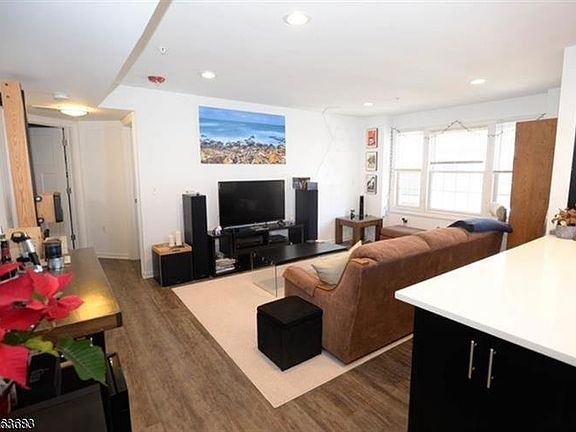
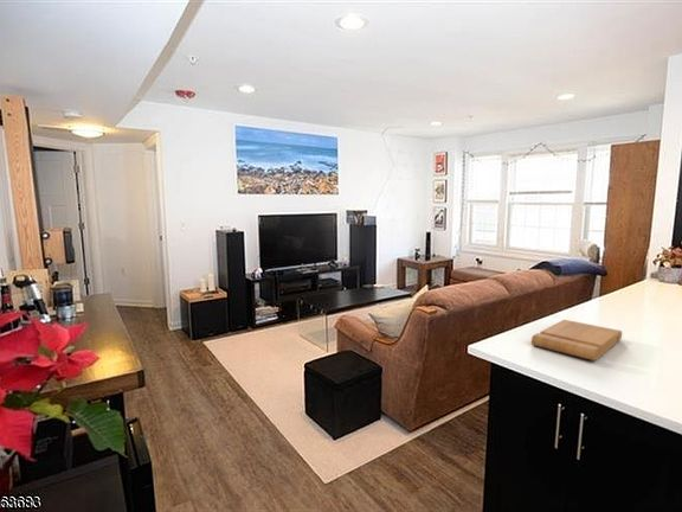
+ cutting board [530,319,623,361]
